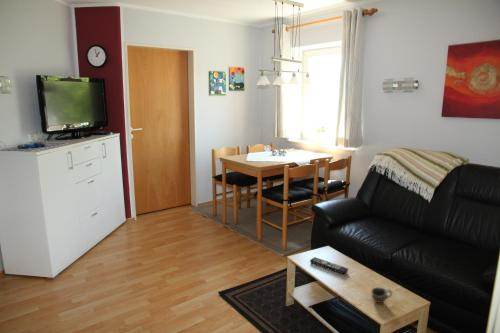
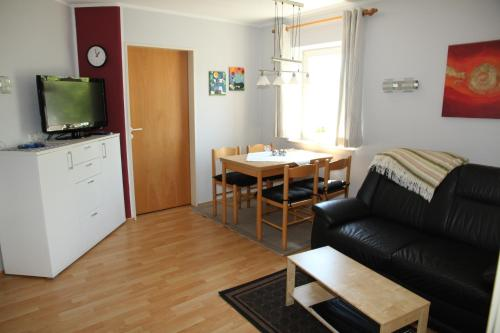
- remote control [309,256,349,275]
- cup [370,286,393,304]
